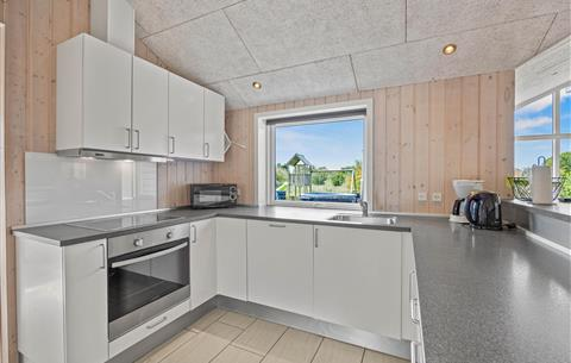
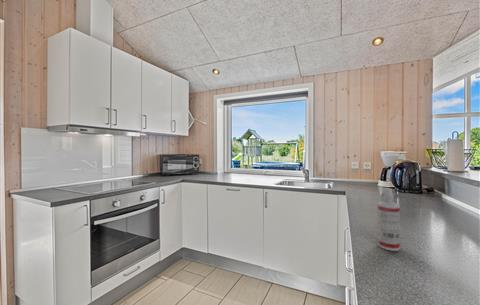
+ spray bottle [377,187,401,252]
